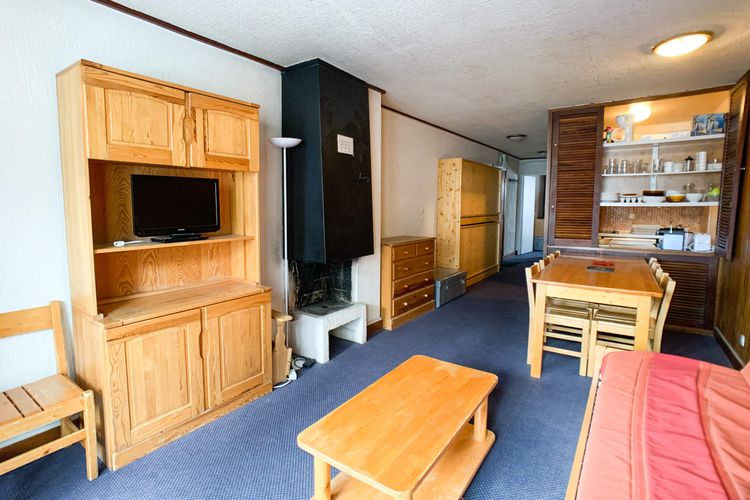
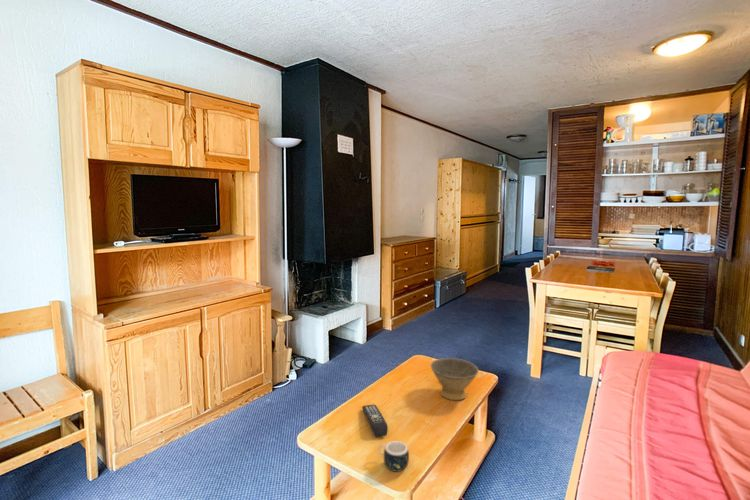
+ mug [378,440,410,473]
+ remote control [361,404,389,438]
+ bowl [430,357,480,401]
